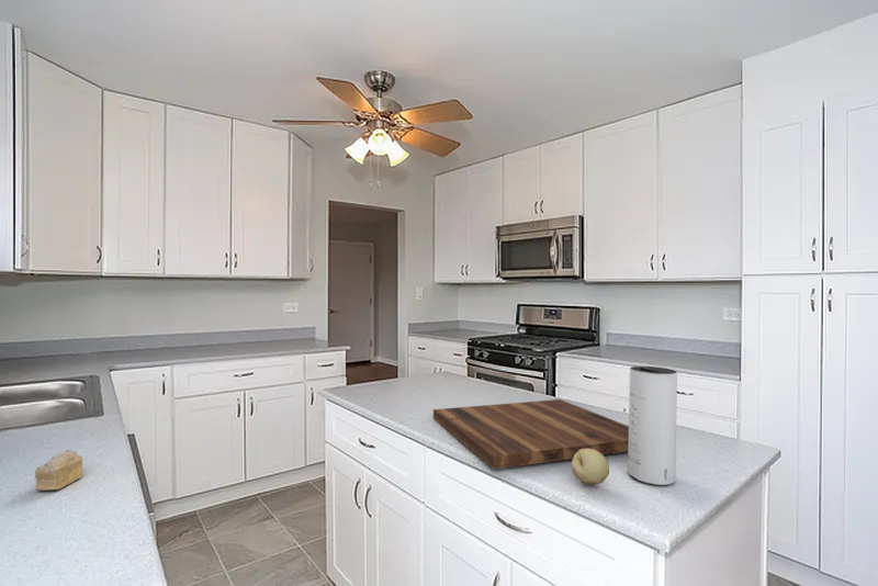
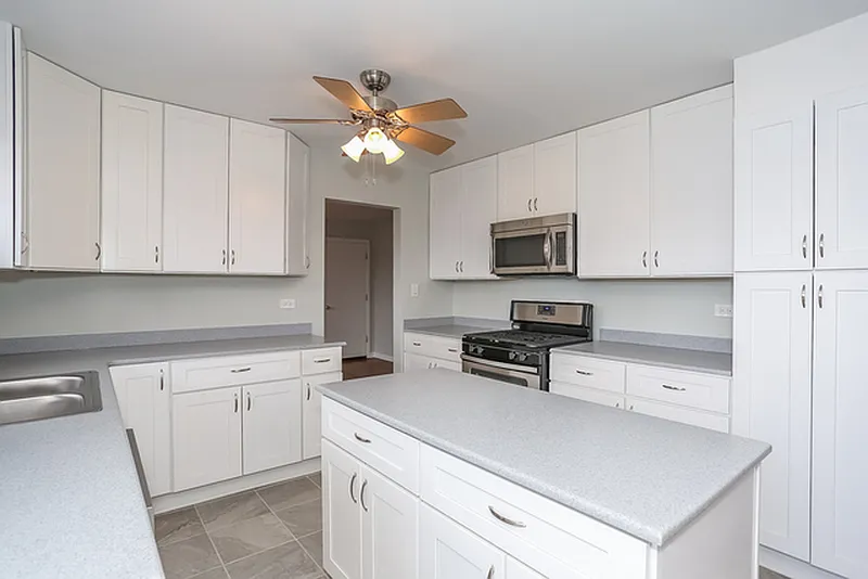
- fruit [570,449,610,486]
- cutting board [432,398,629,471]
- cake slice [34,449,85,492]
- speaker [627,365,678,486]
